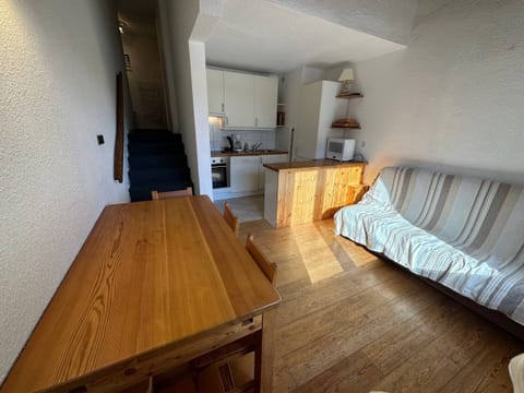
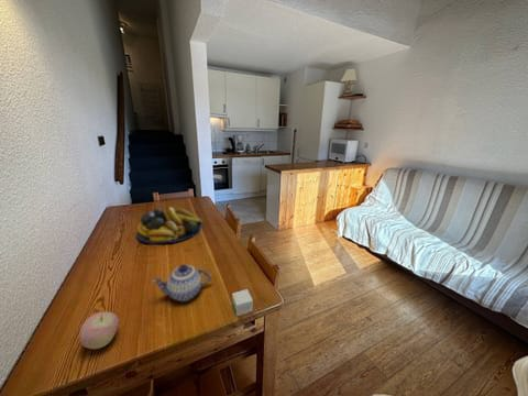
+ small box [231,288,254,317]
+ apple [78,310,120,350]
+ teapot [151,263,213,302]
+ fruit bowl [135,206,204,245]
